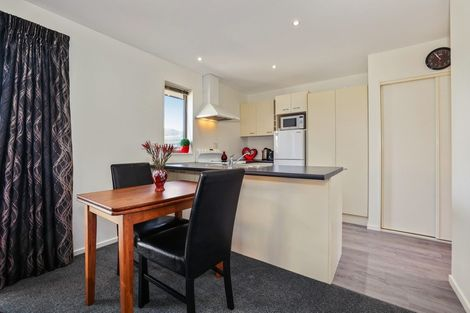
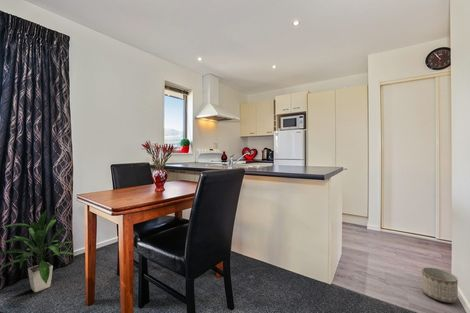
+ indoor plant [0,208,73,293]
+ planter [421,266,459,304]
